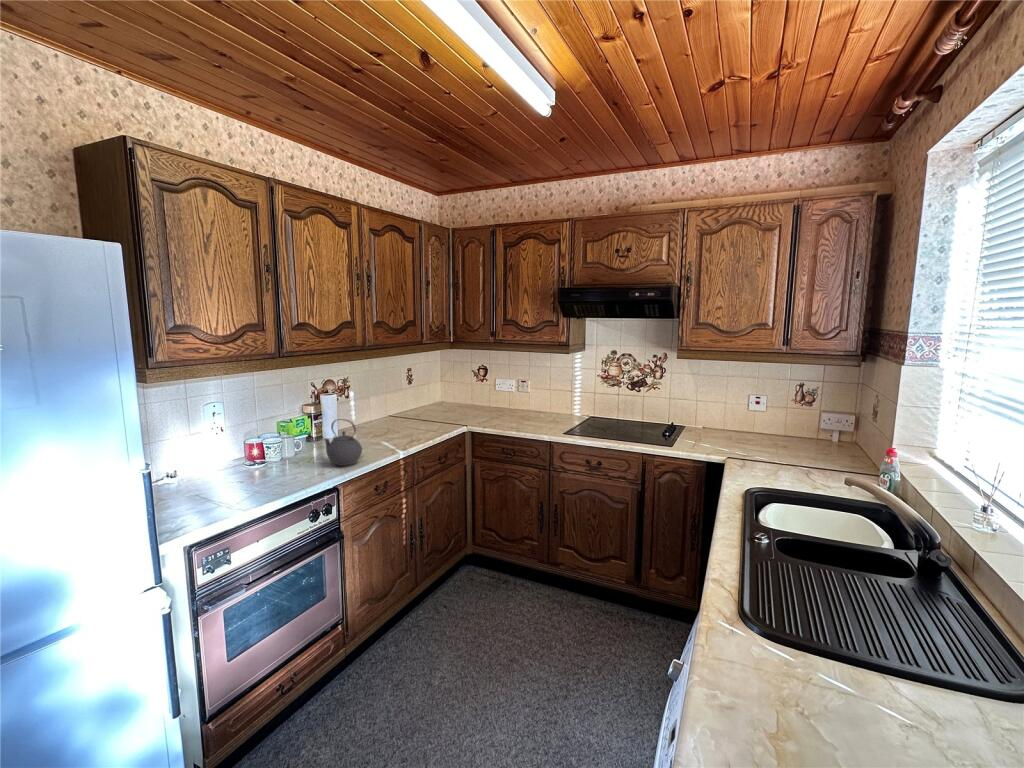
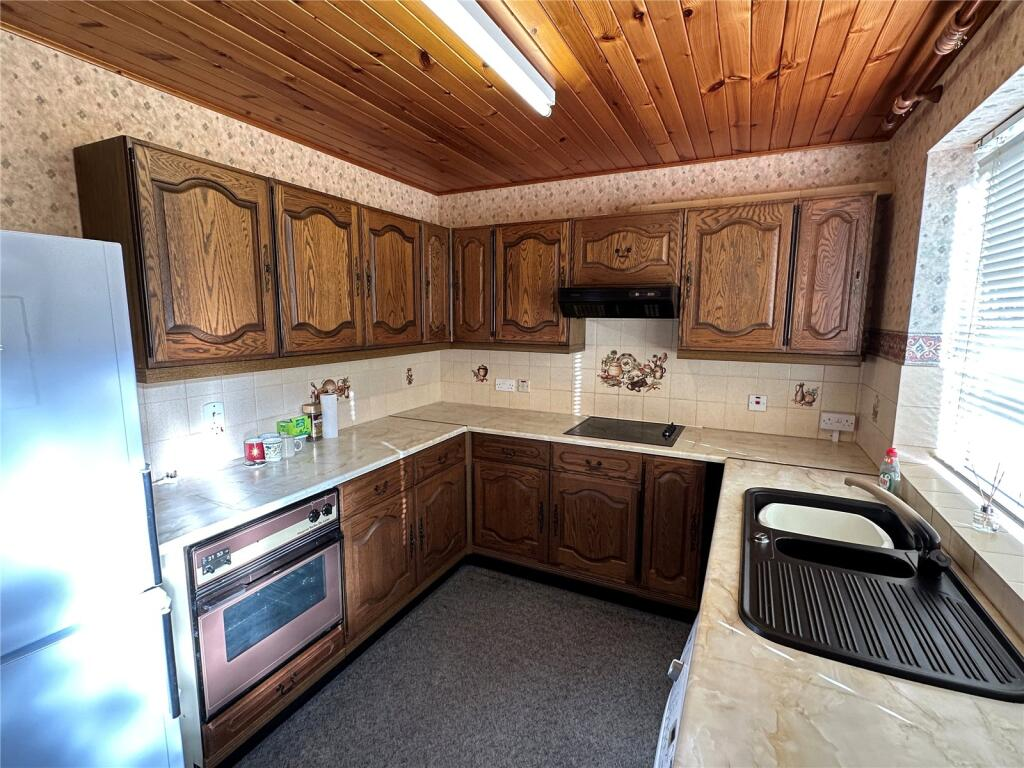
- kettle [324,418,363,467]
